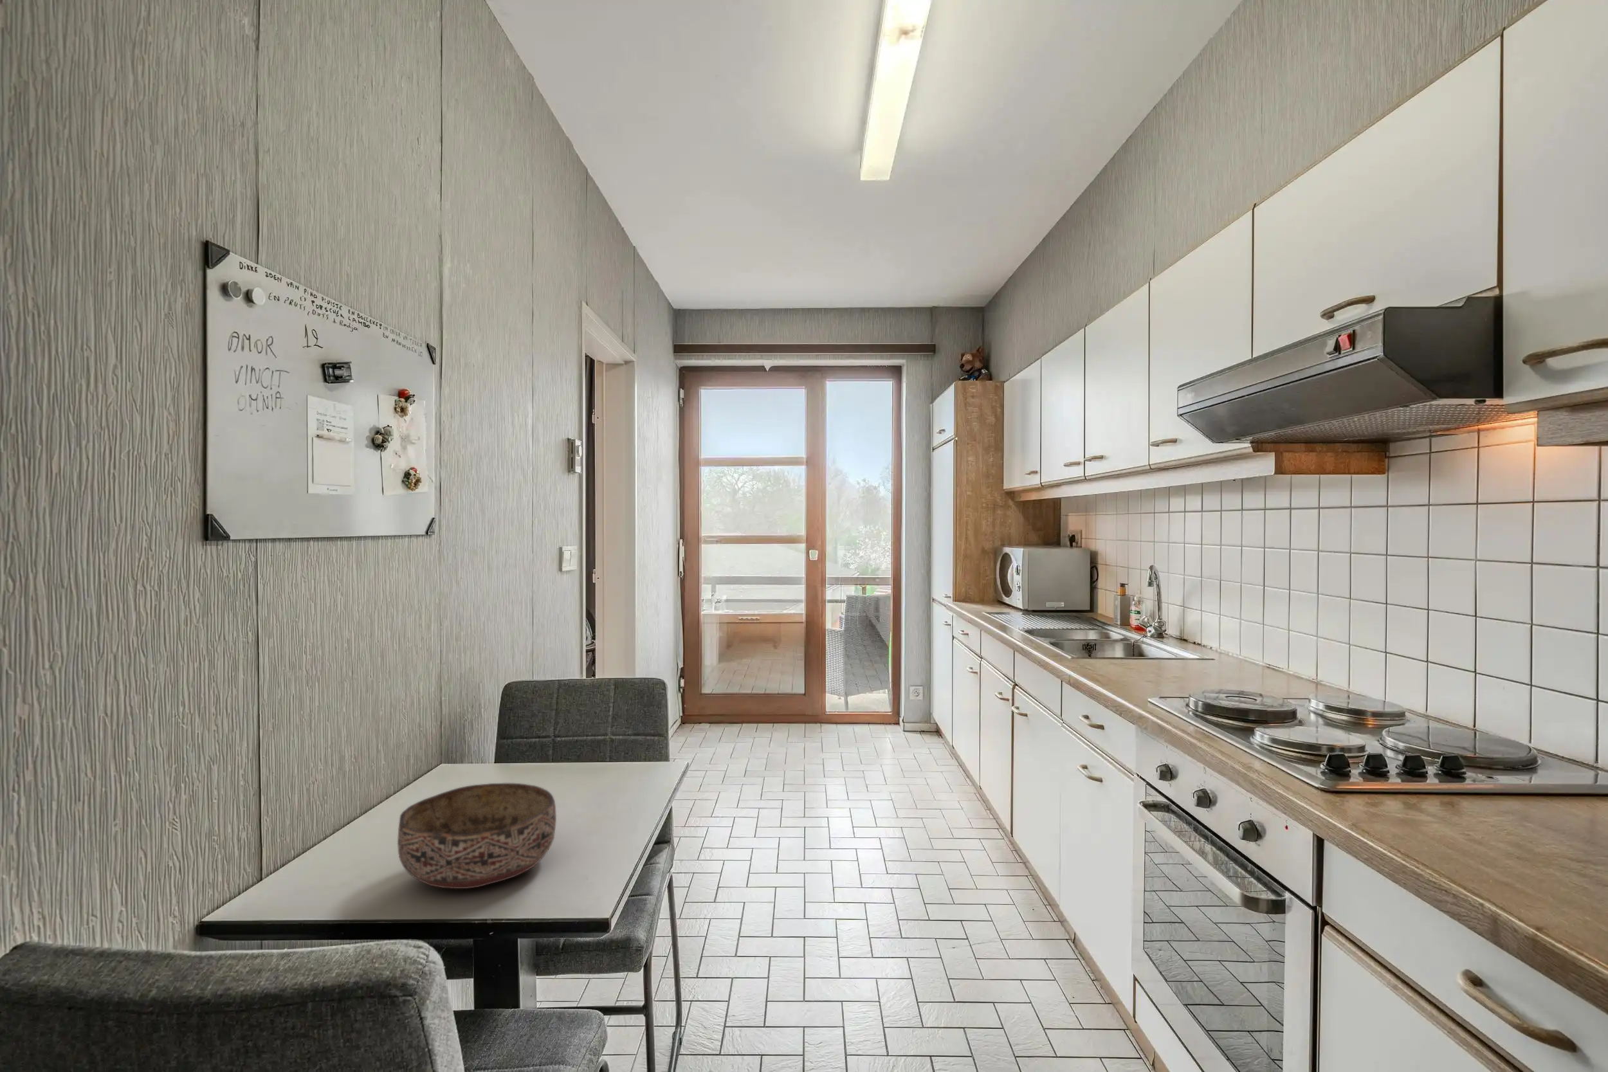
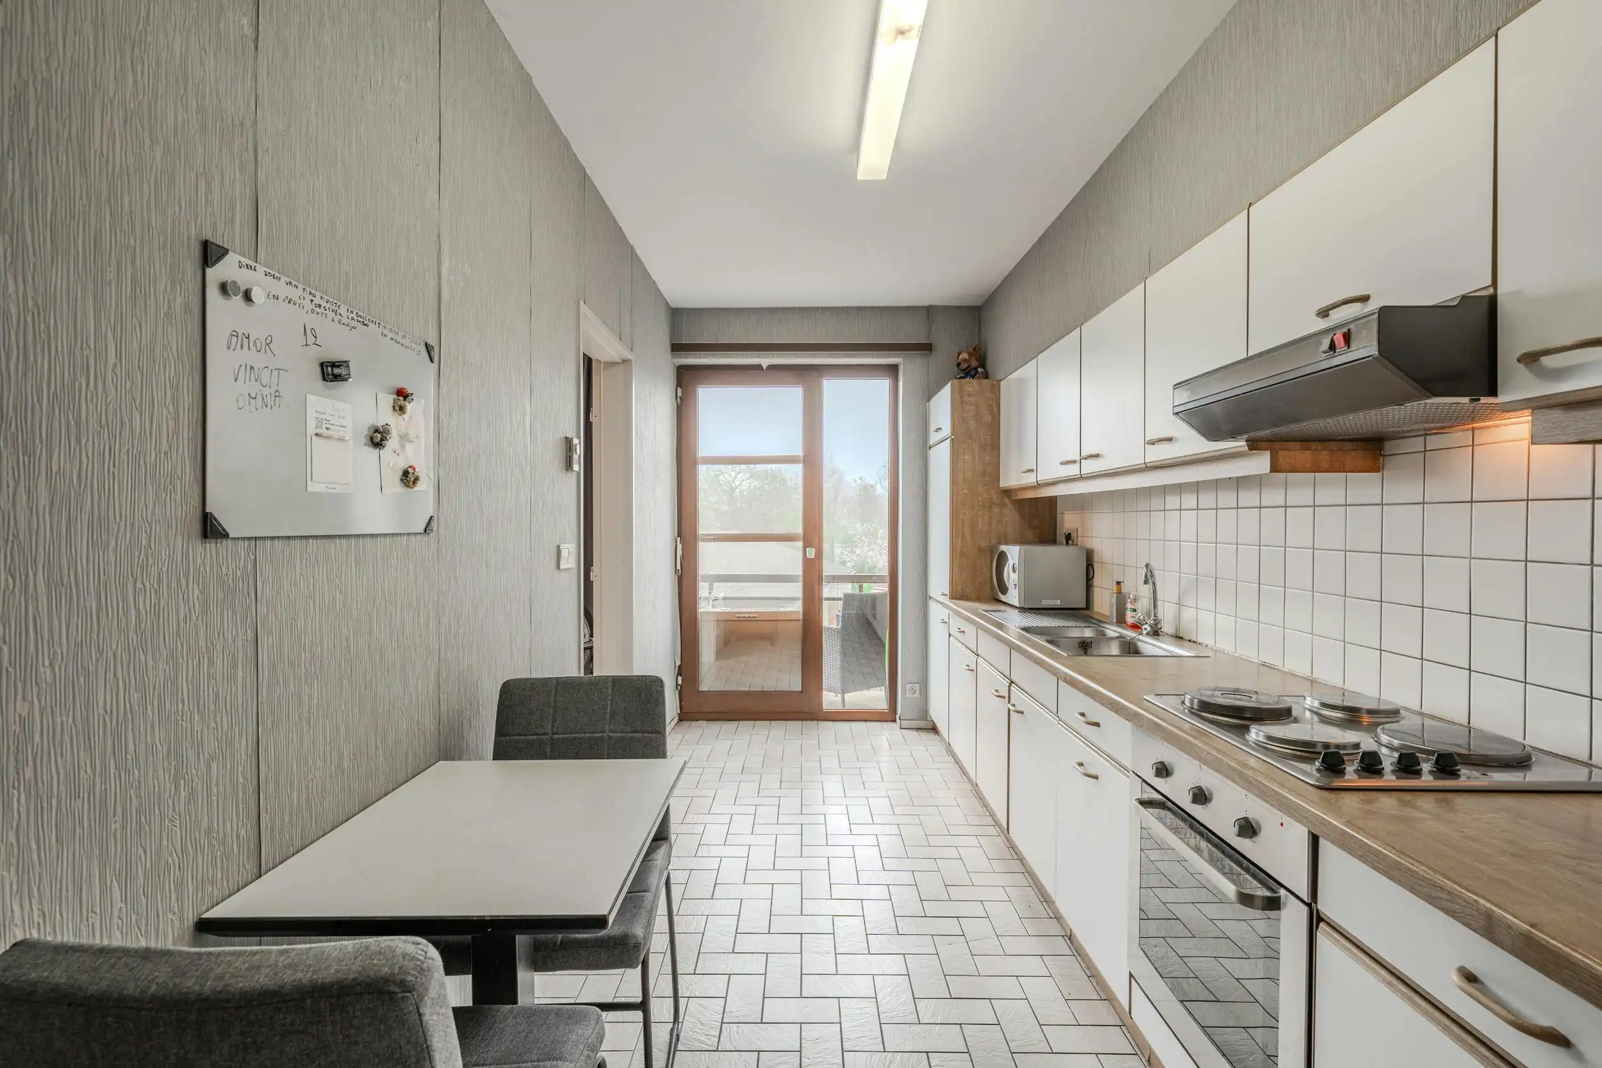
- bowl [397,782,558,889]
